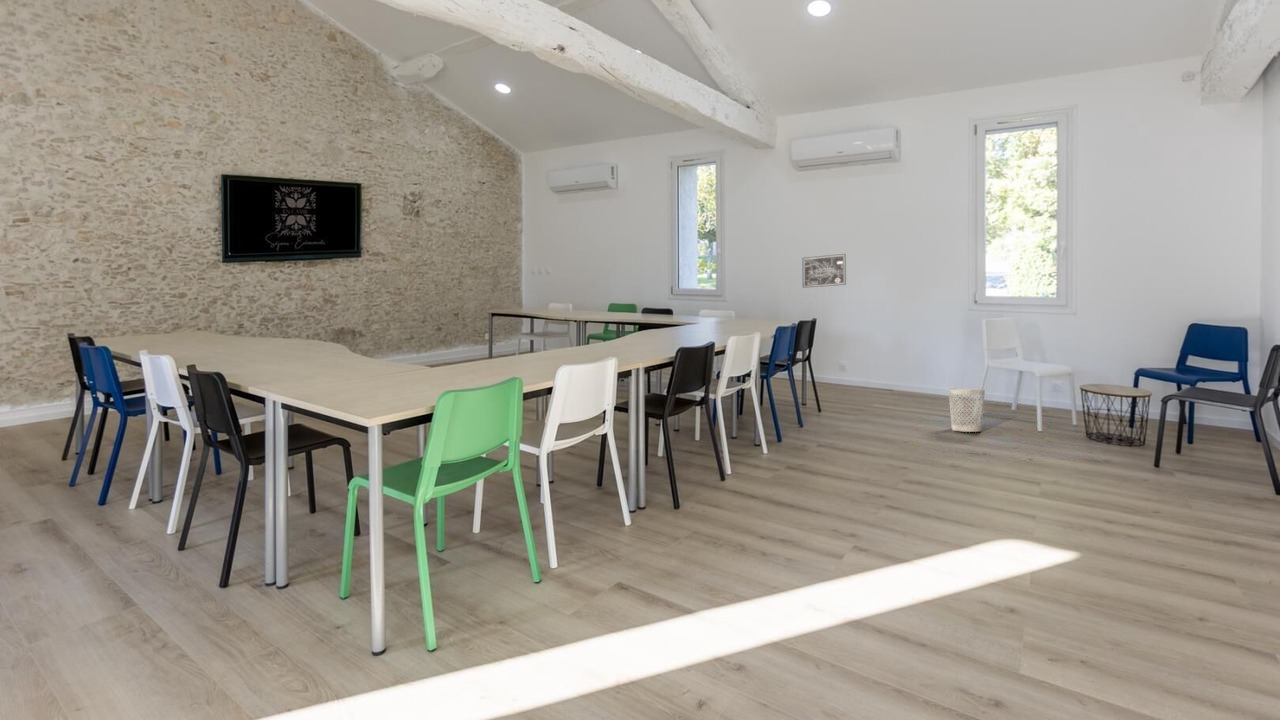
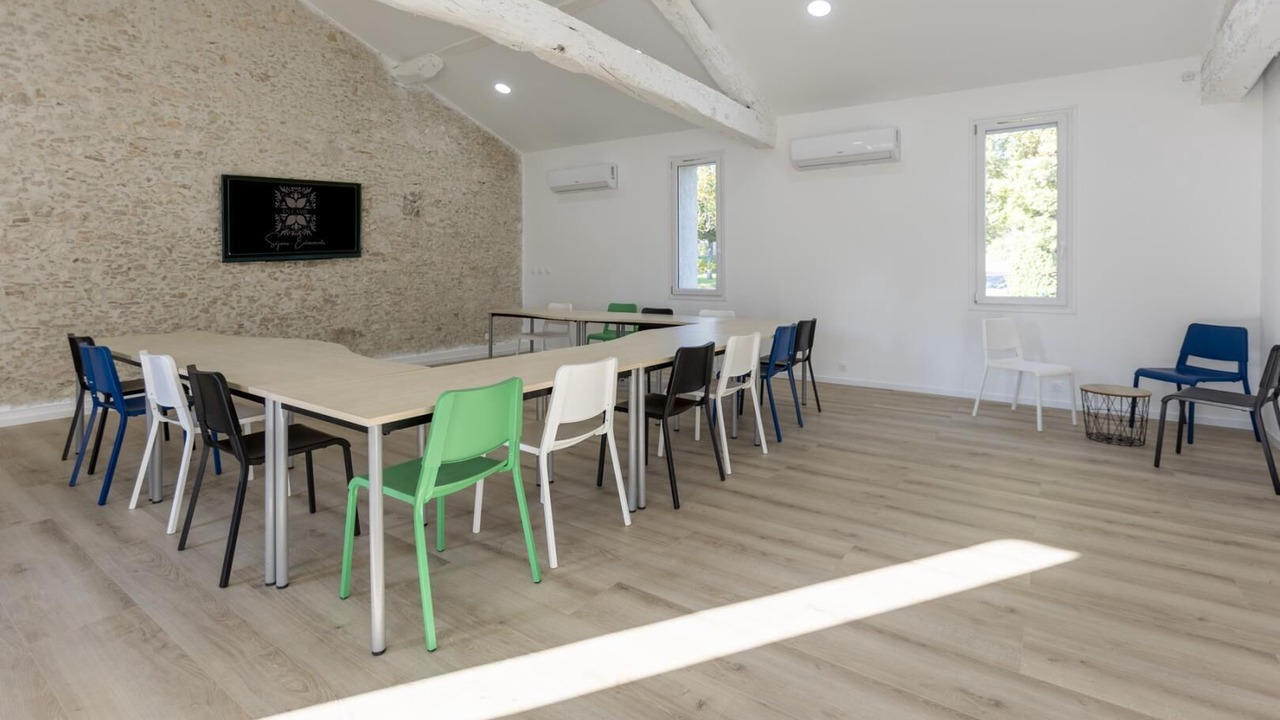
- wall art [802,253,847,289]
- wastebasket [947,388,986,433]
